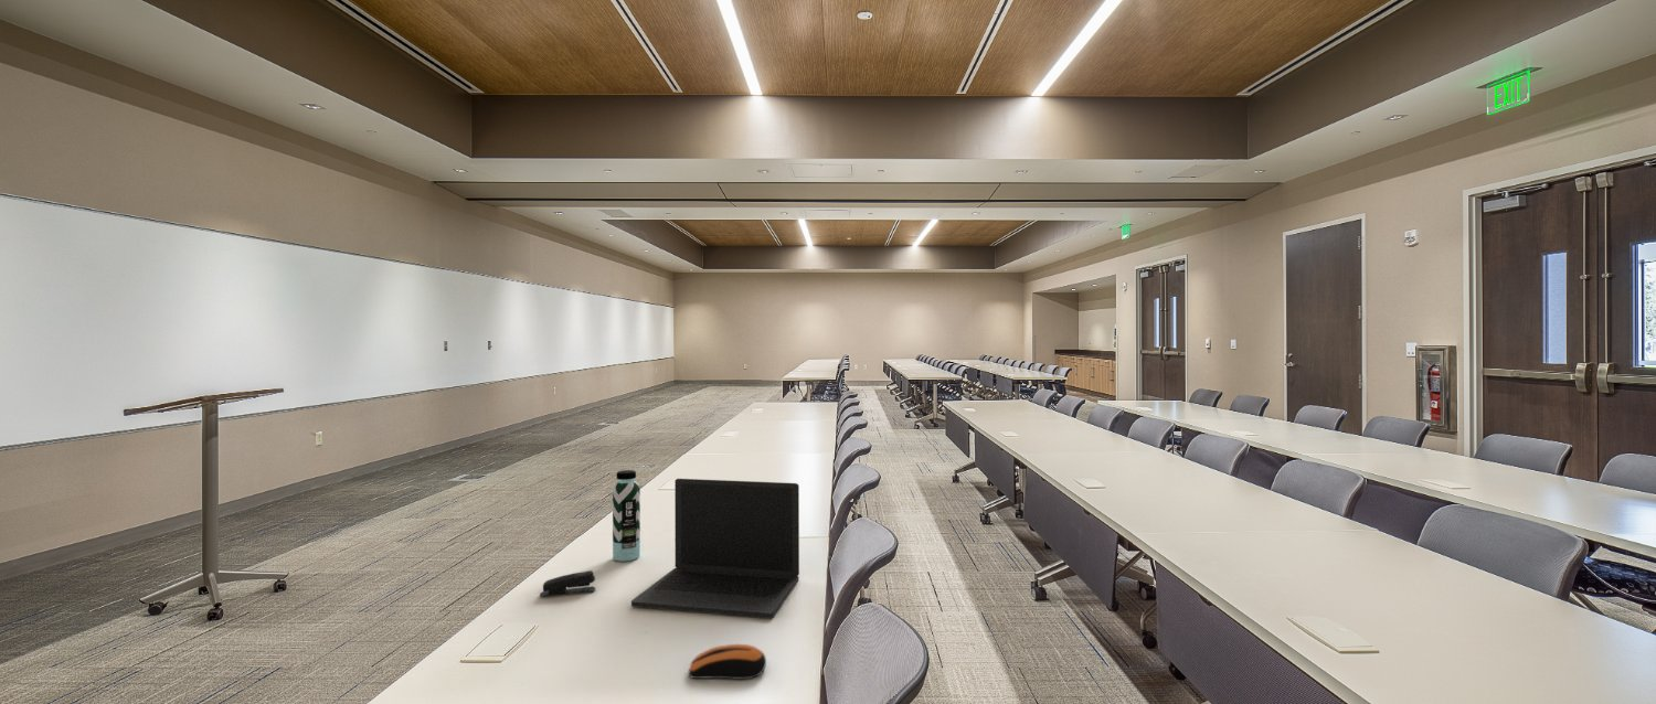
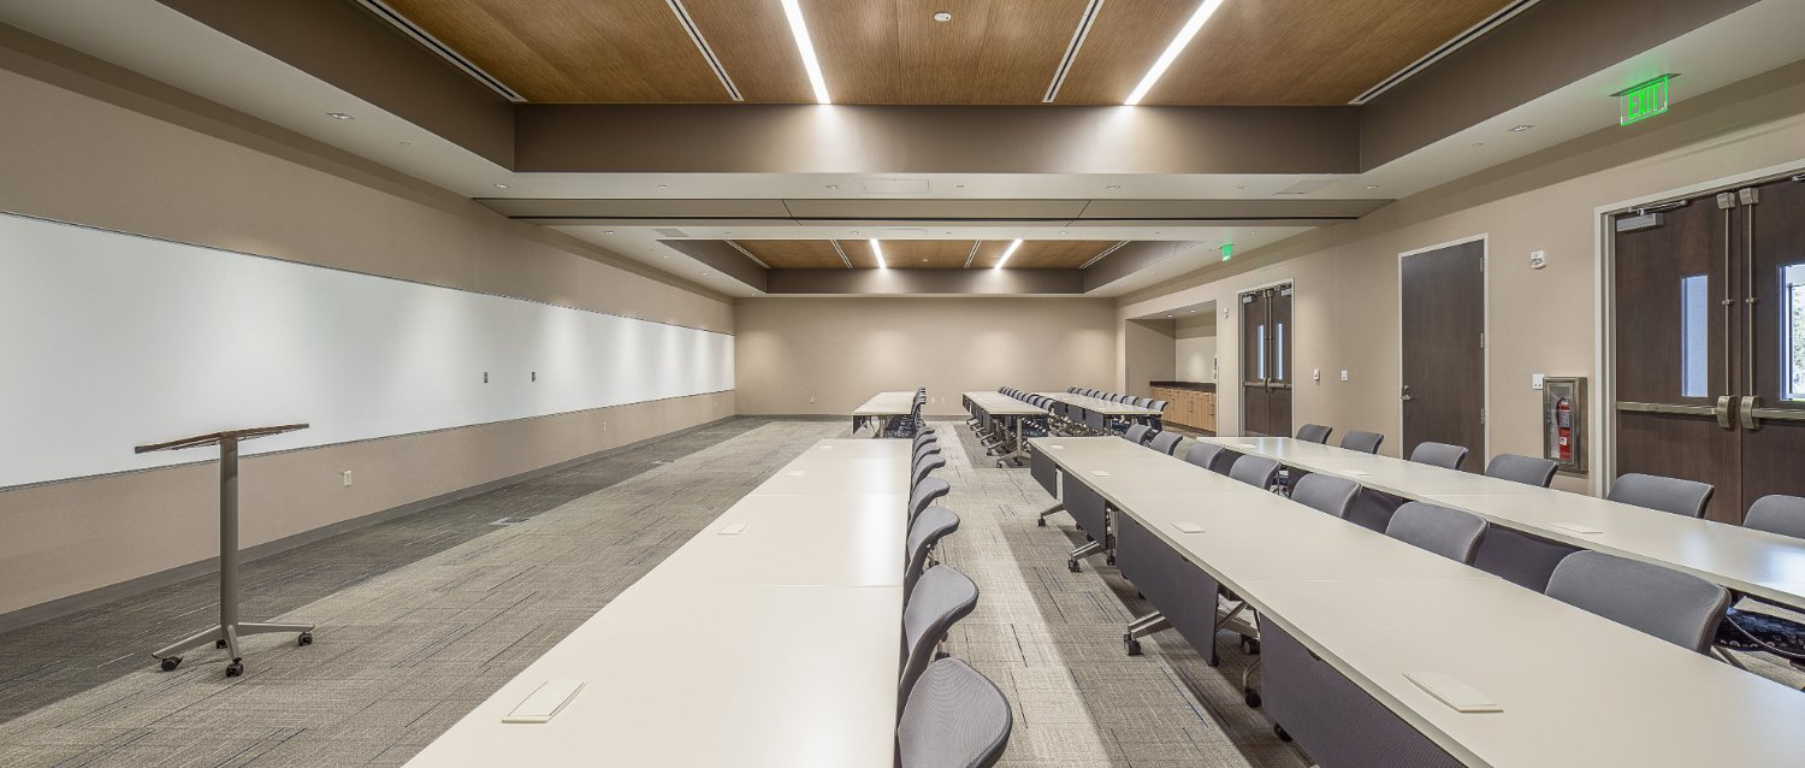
- computer mouse [688,643,767,680]
- water bottle [612,469,641,563]
- stapler [539,569,596,597]
- laptop [630,478,800,619]
